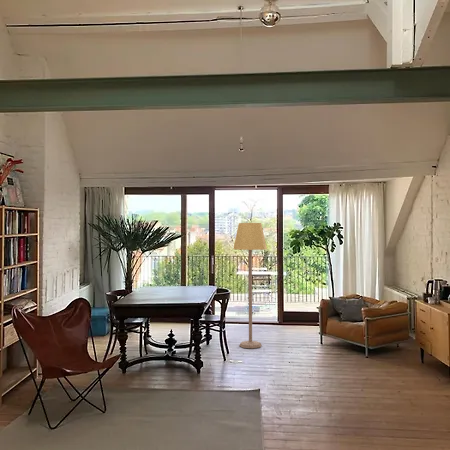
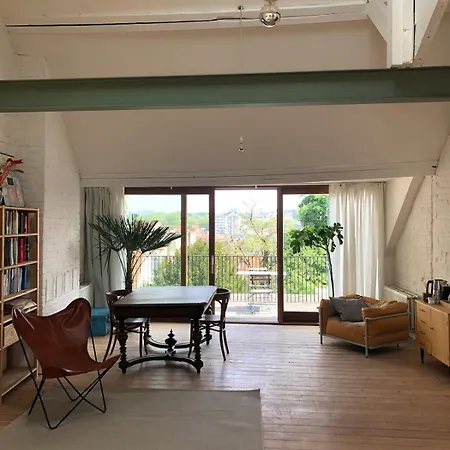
- lamp [232,222,268,349]
